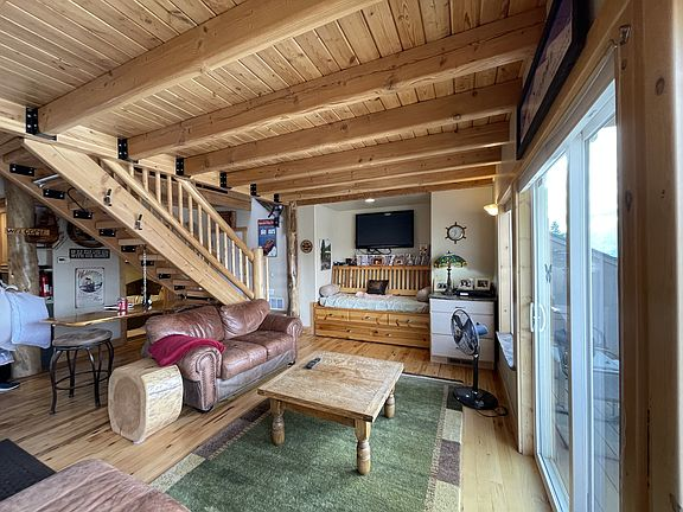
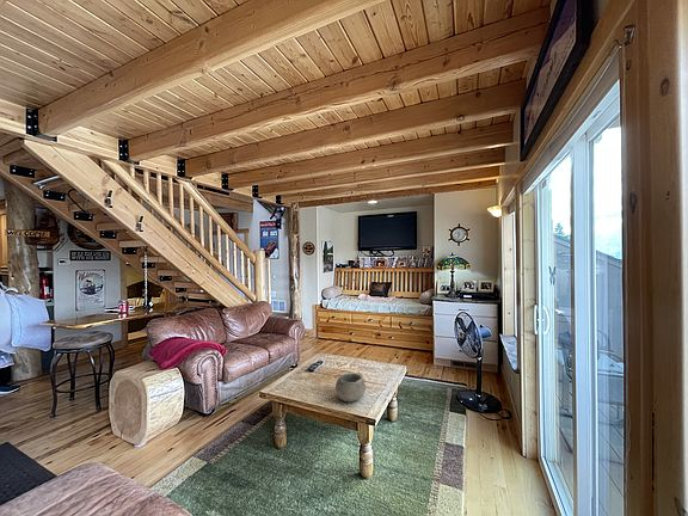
+ bowl [334,373,367,403]
